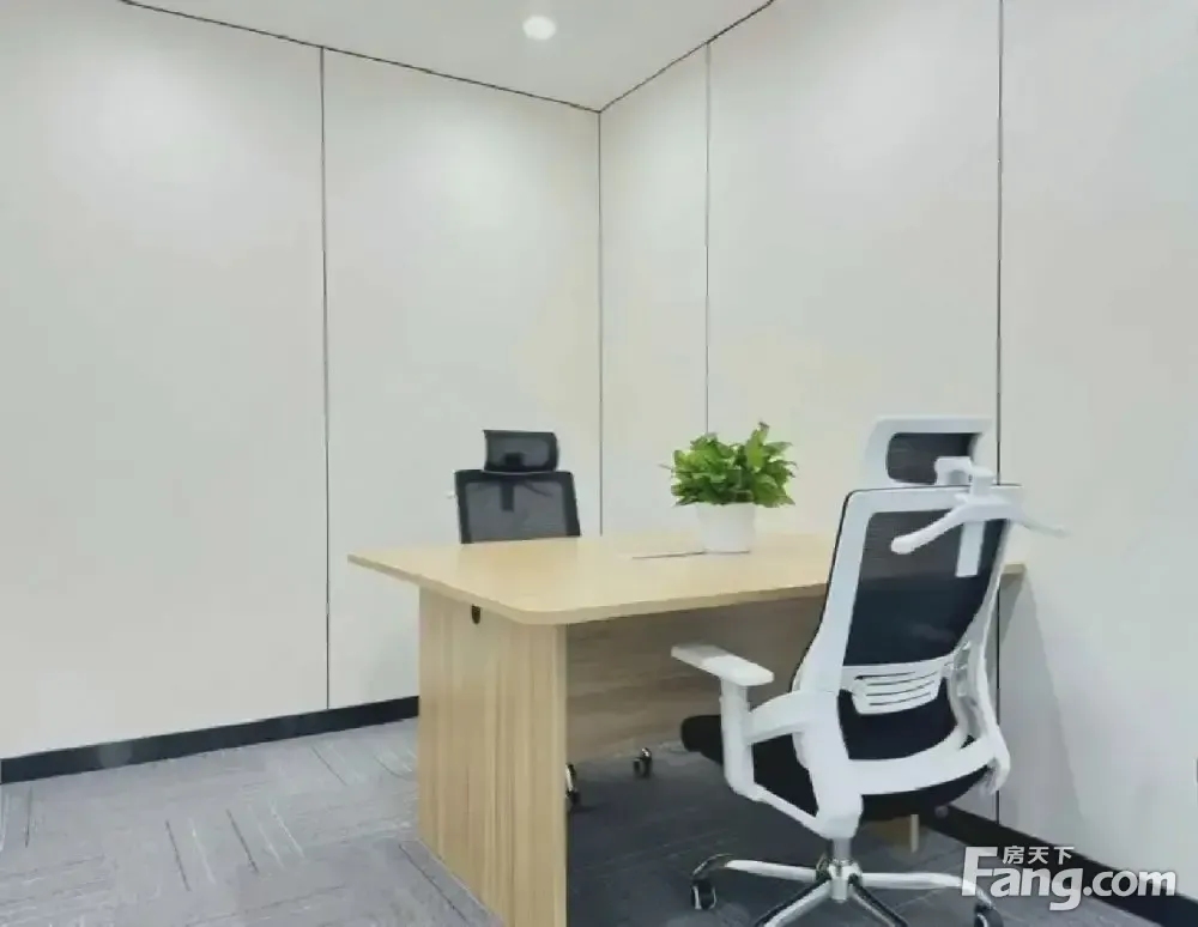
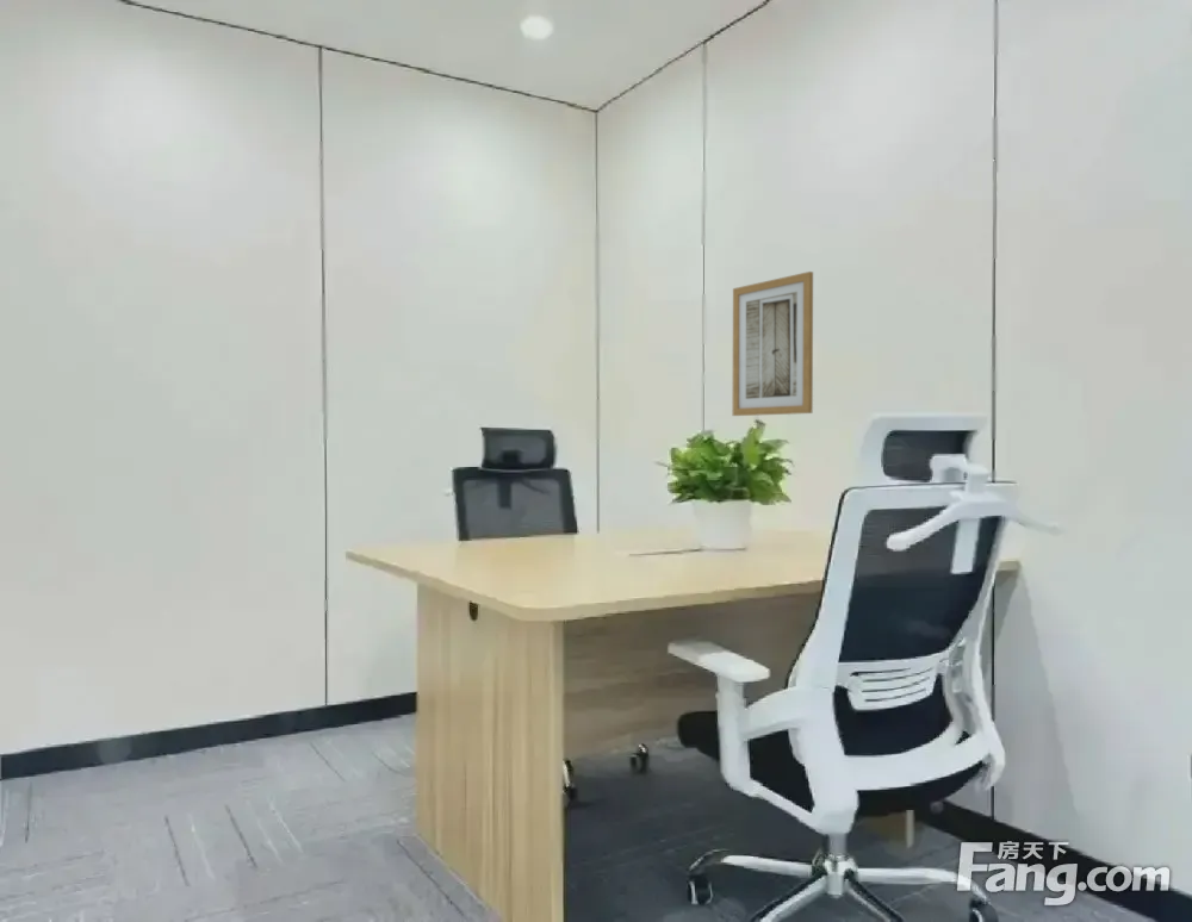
+ wall art [732,270,814,417]
